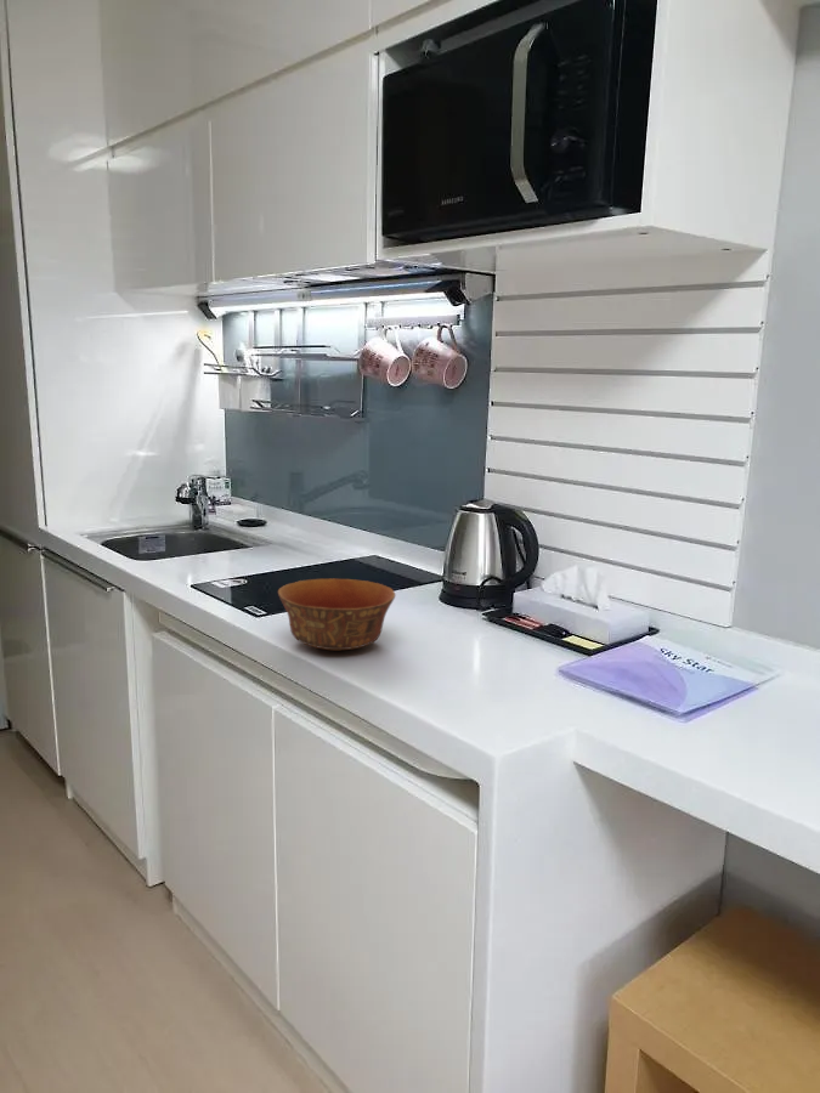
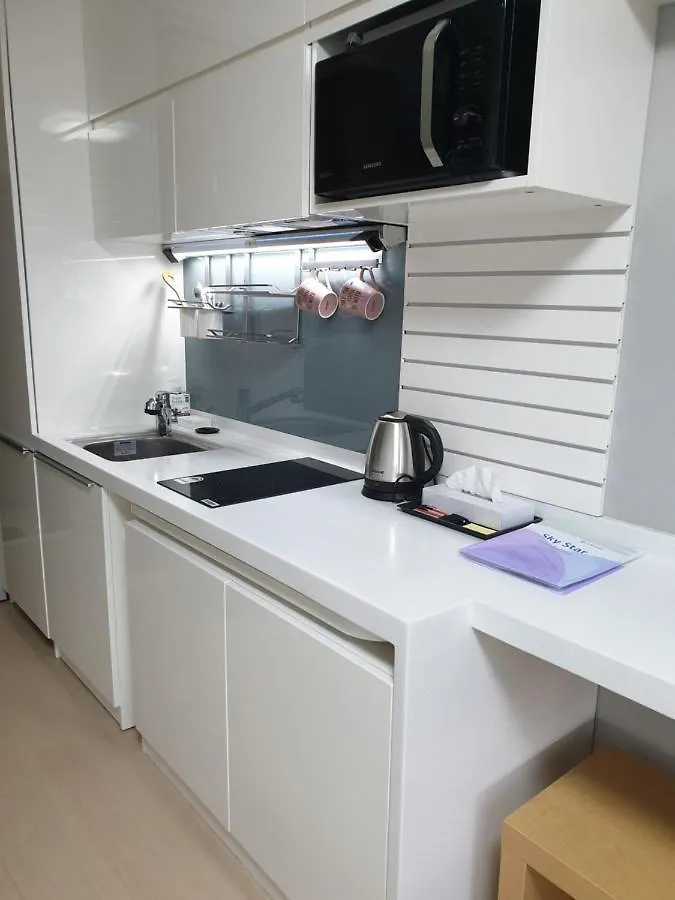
- bowl [277,577,397,651]
